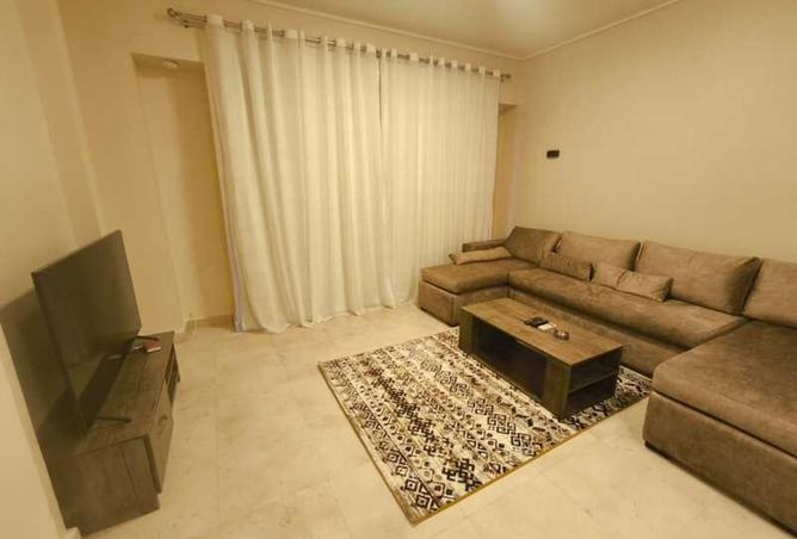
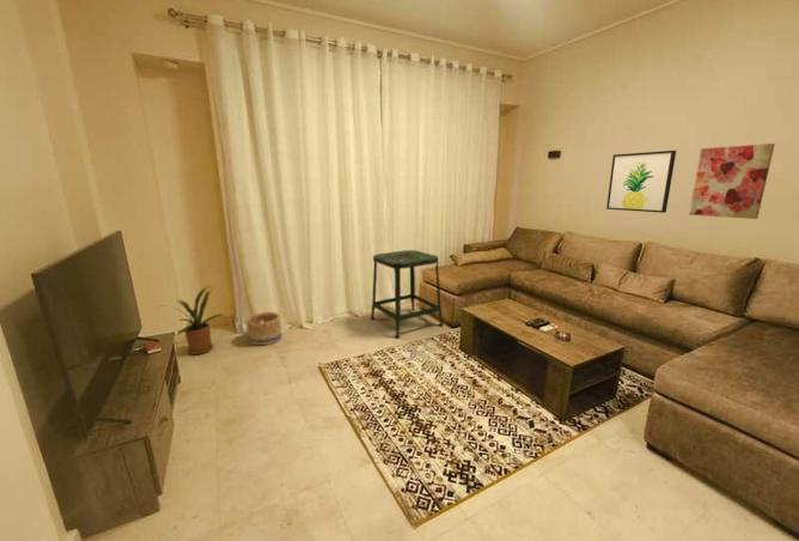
+ basket [245,311,283,346]
+ wall art [688,142,776,220]
+ wall art [605,150,677,214]
+ stool [370,249,444,339]
+ house plant [157,284,225,355]
